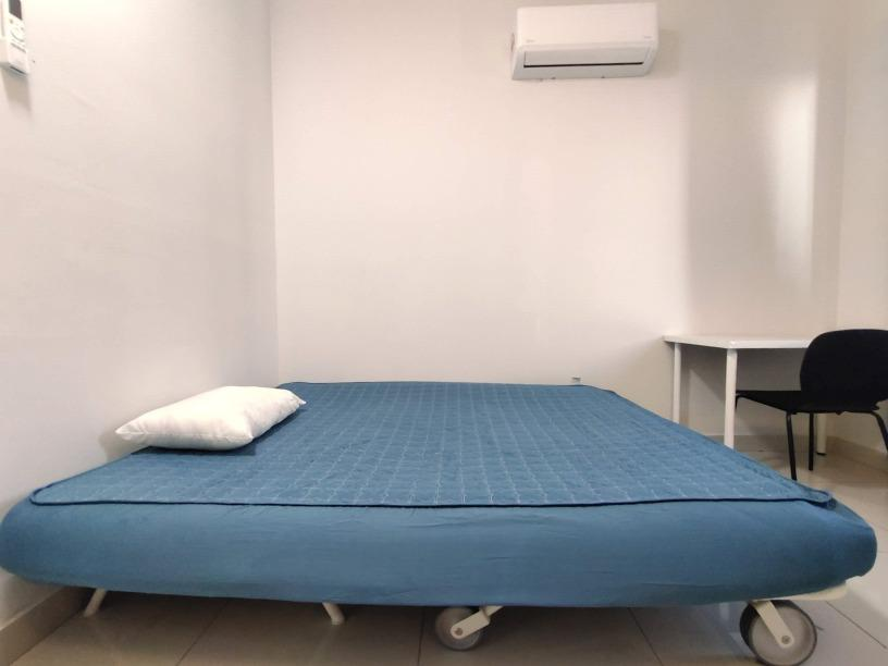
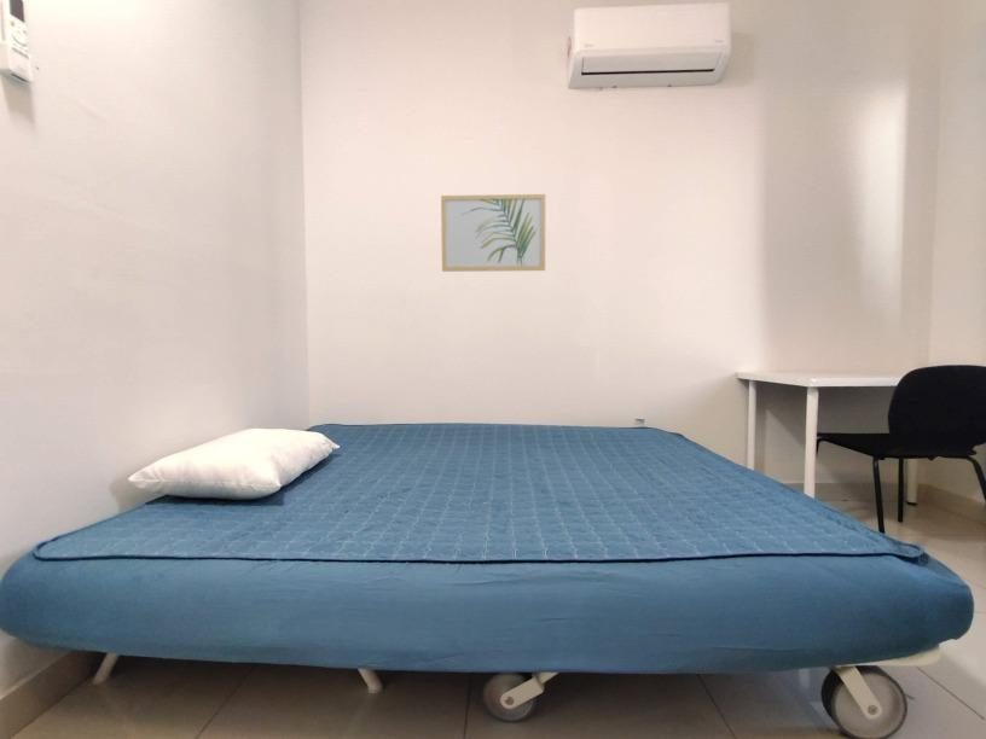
+ wall art [440,193,546,273]
